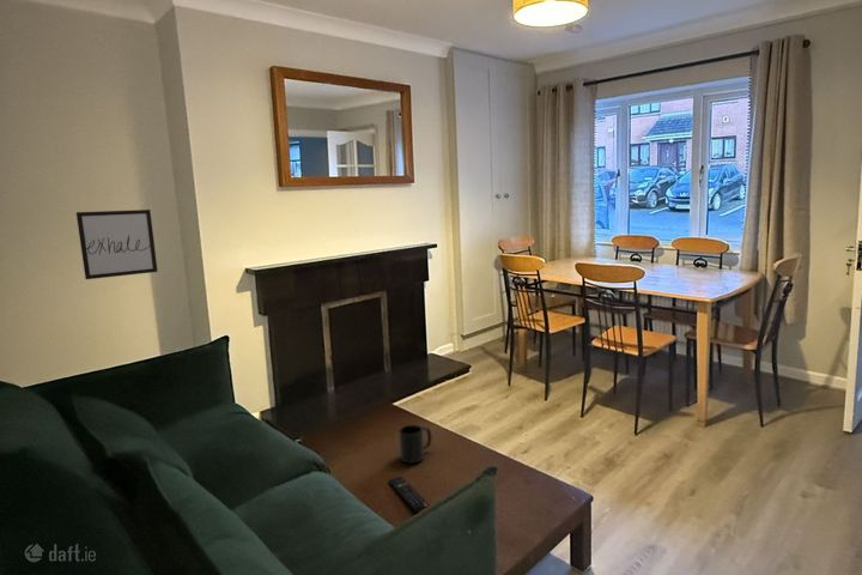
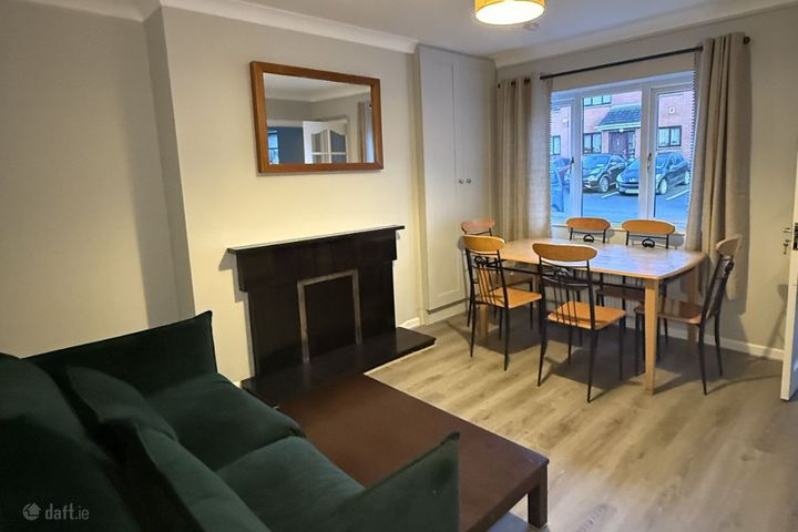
- wall art [75,208,158,280]
- mug [397,424,433,465]
- remote control [387,476,431,514]
